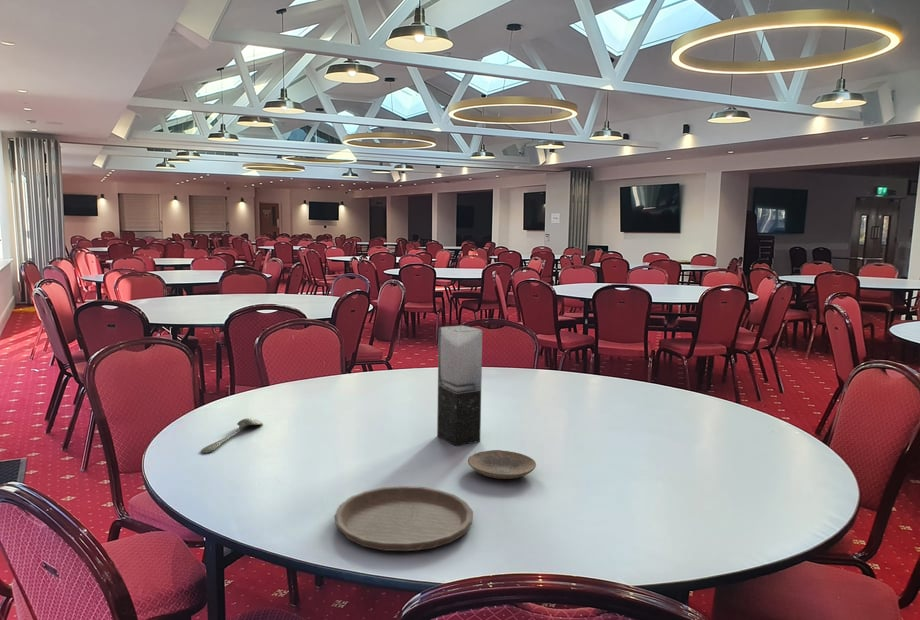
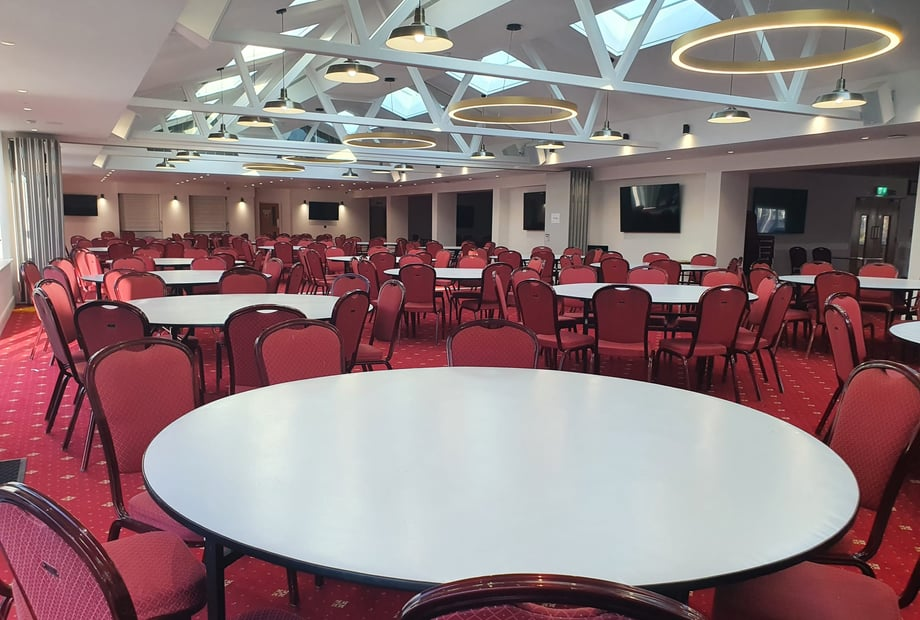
- vase [436,324,483,447]
- plate [333,485,474,552]
- spoon [200,417,264,454]
- plate [467,449,537,480]
